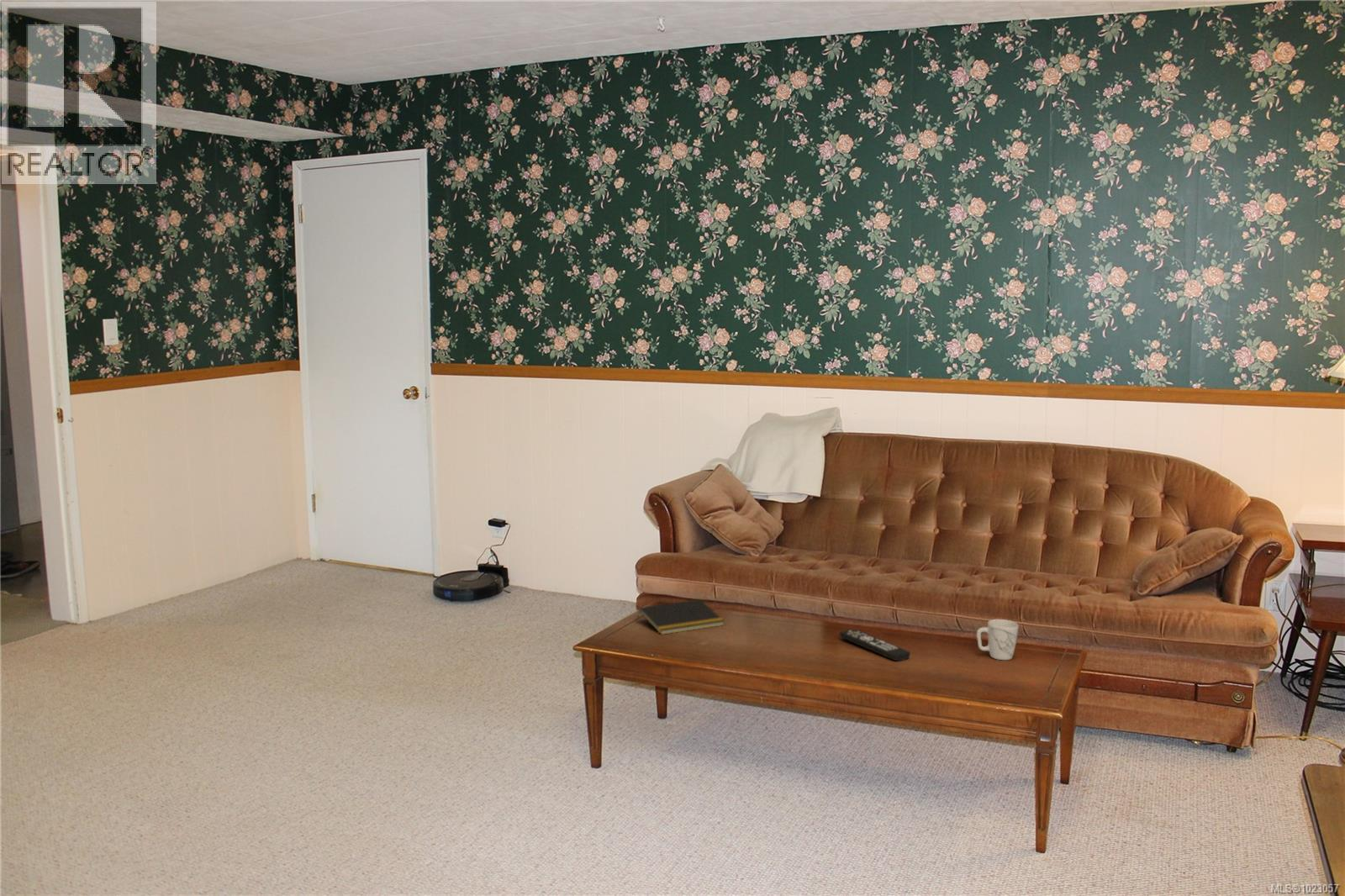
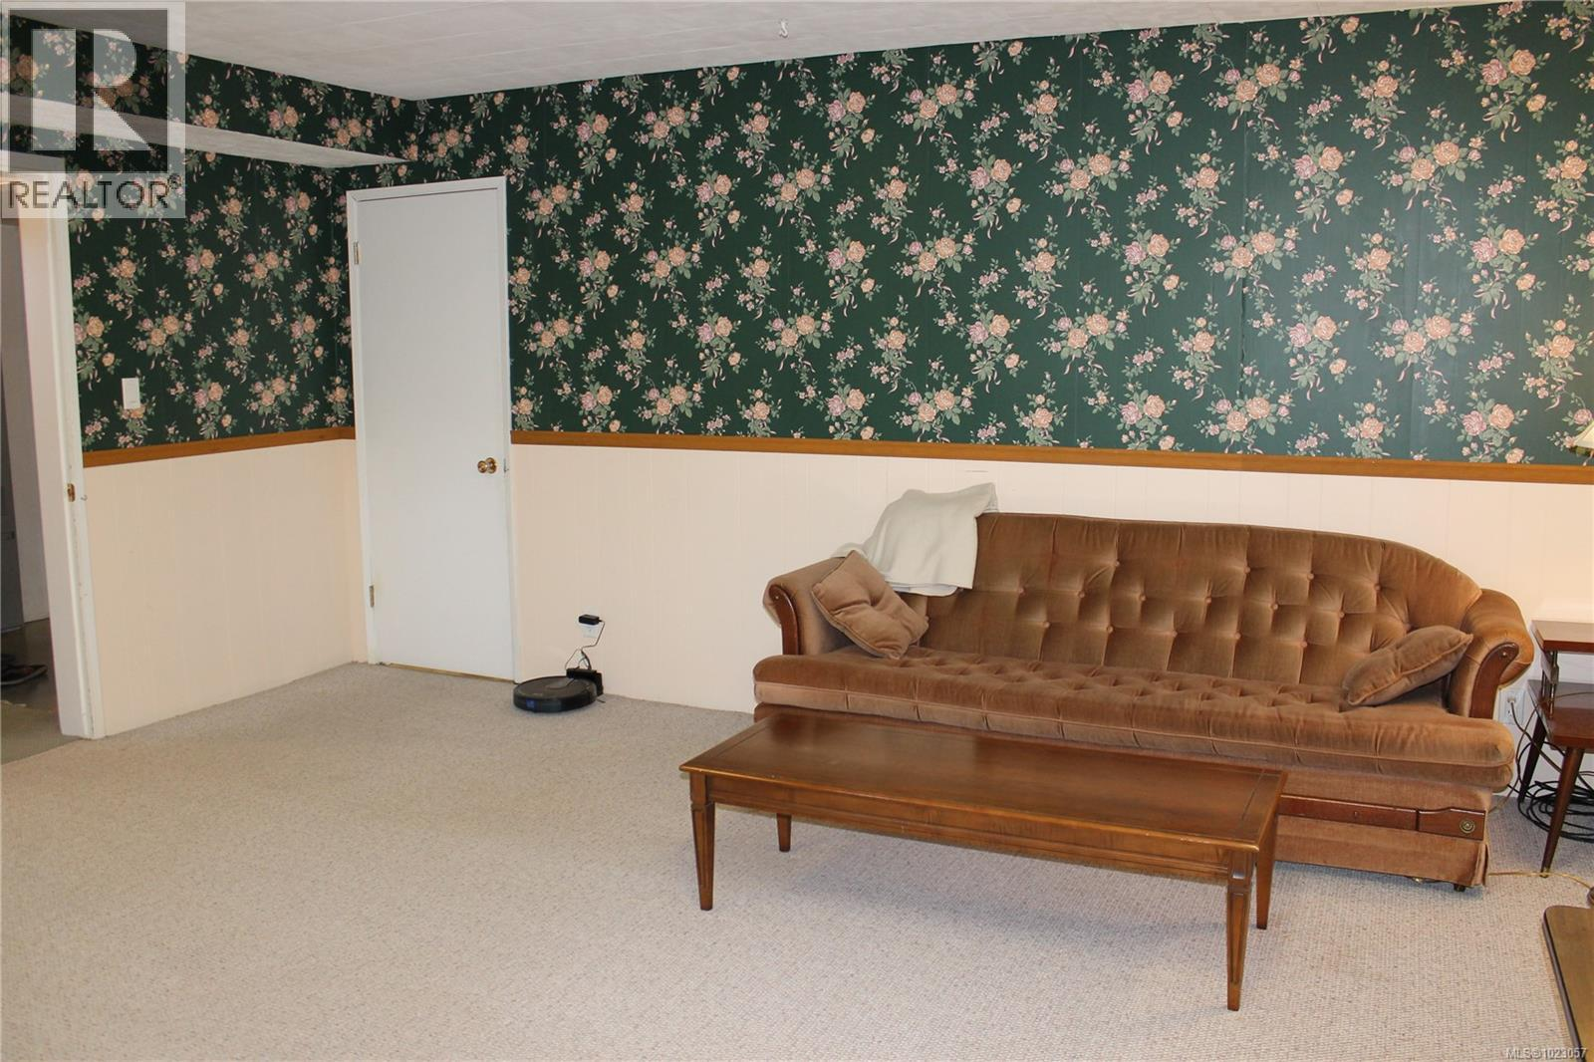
- remote control [839,629,911,661]
- mug [976,619,1019,661]
- notepad [636,598,725,635]
